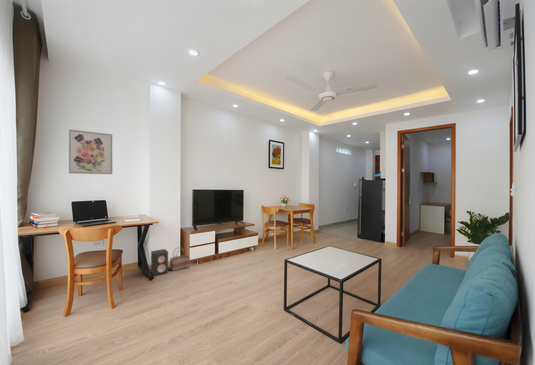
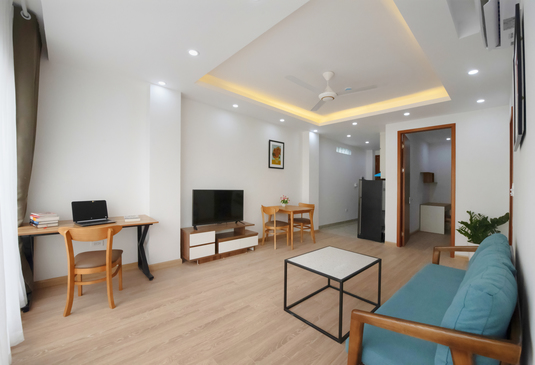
- basket [169,246,191,272]
- speaker [150,248,169,276]
- wall art [68,128,113,175]
